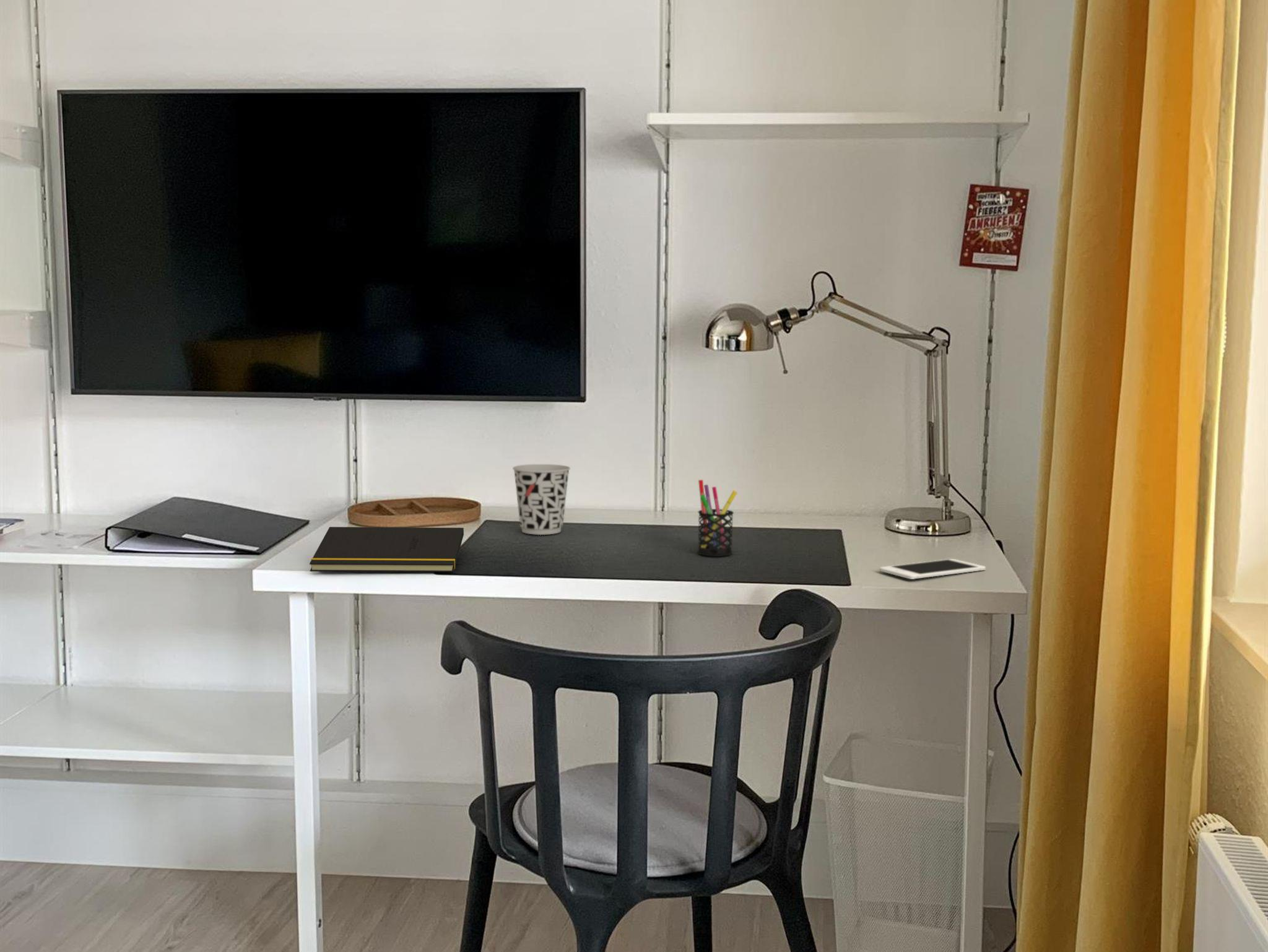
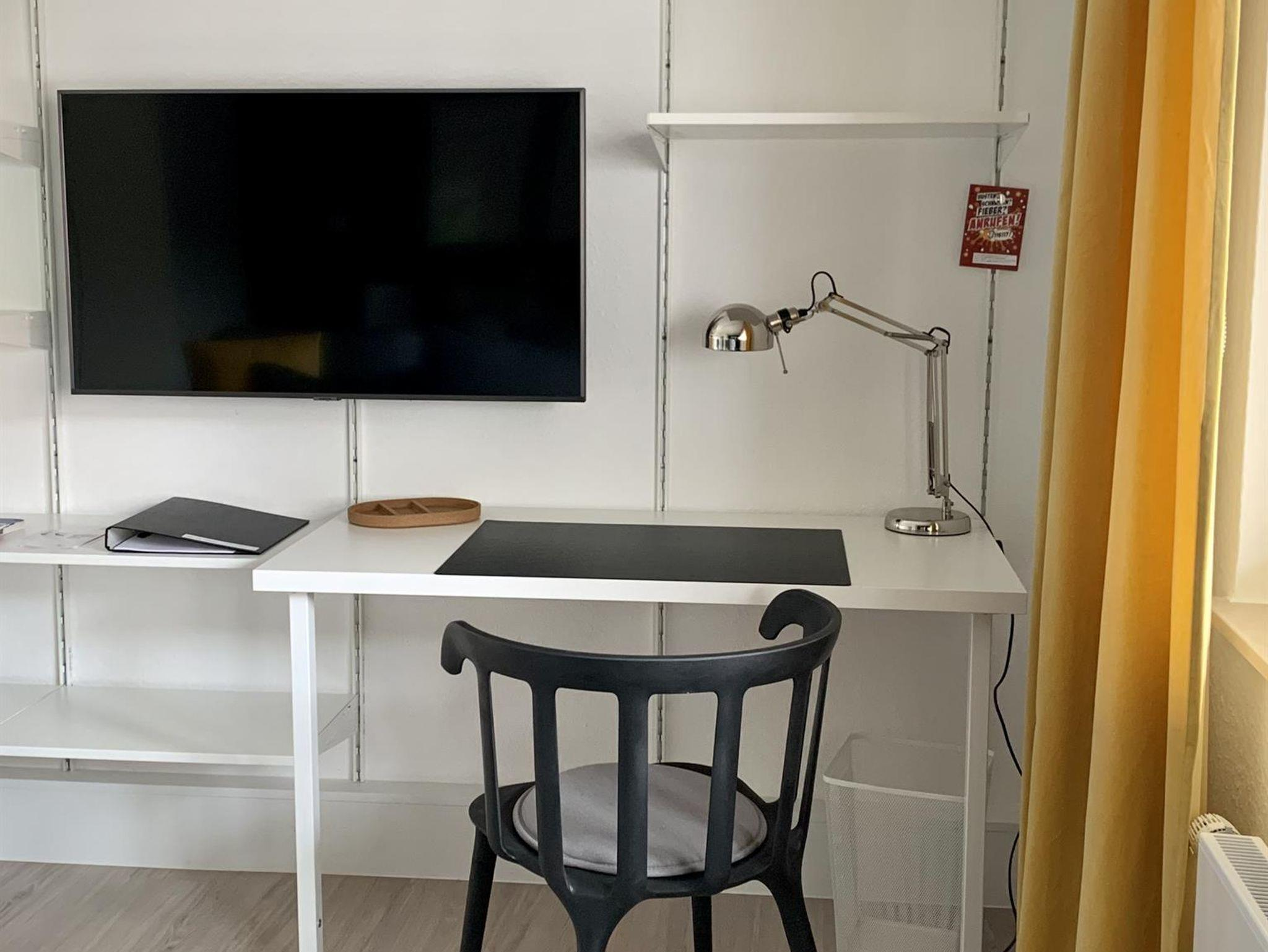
- cell phone [879,558,986,580]
- notepad [309,526,464,573]
- pen holder [697,479,738,557]
- cup [512,464,571,535]
